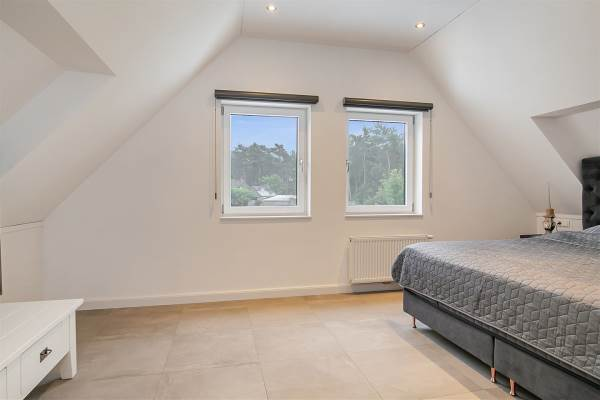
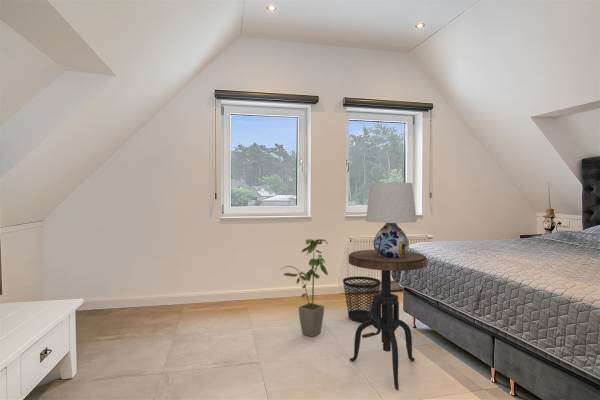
+ wastebasket [342,276,381,323]
+ table lamp [365,182,418,258]
+ side table [348,249,428,391]
+ house plant [281,238,329,338]
